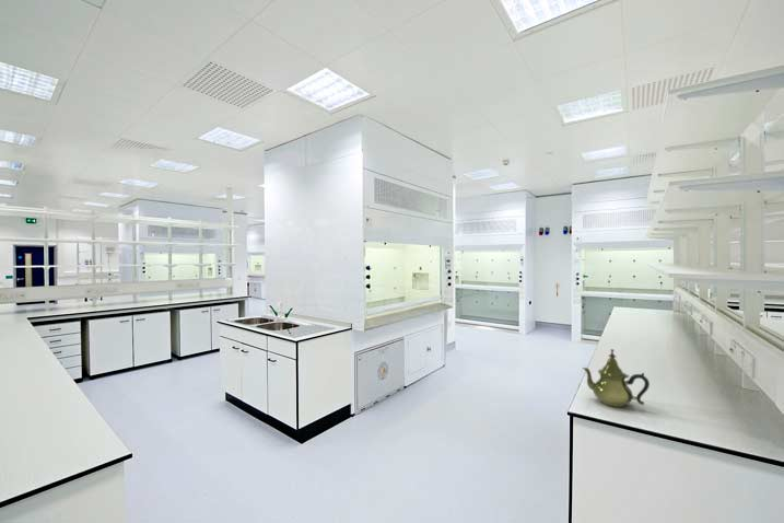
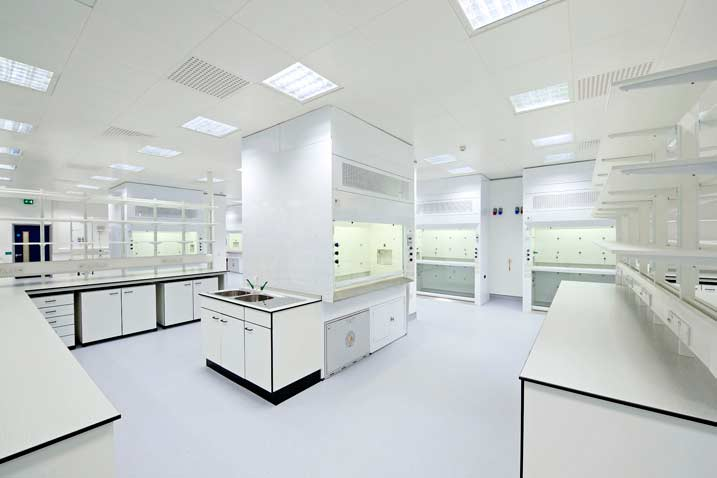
- teapot [582,348,651,408]
